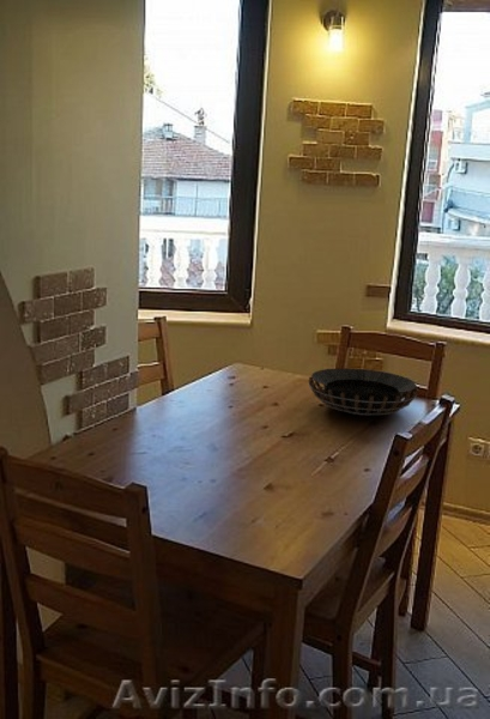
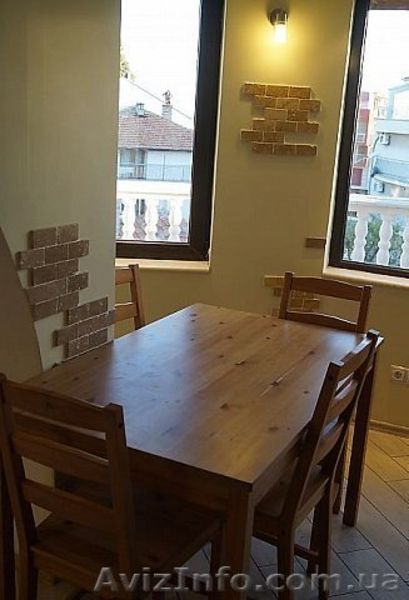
- decorative bowl [307,367,421,417]
